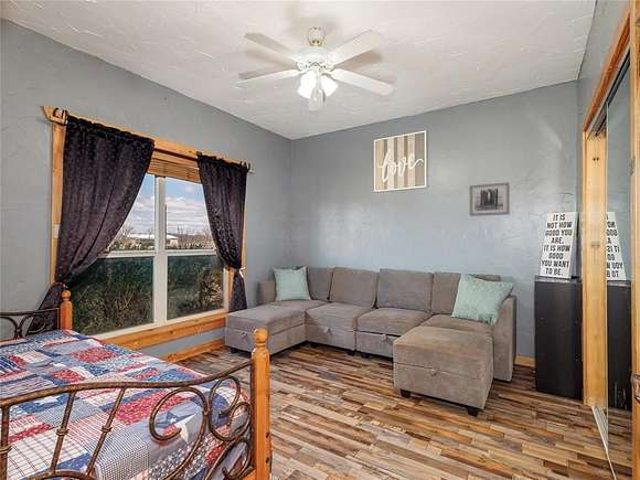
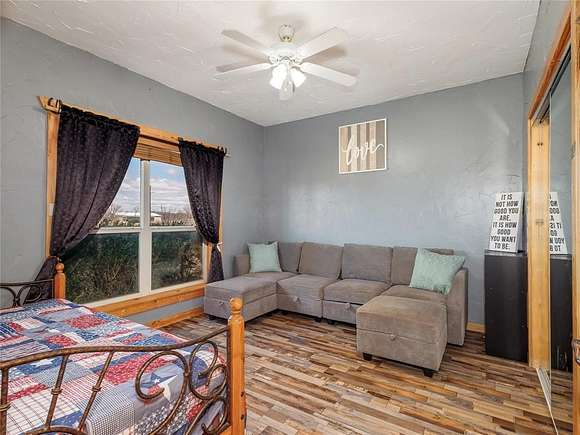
- wall art [469,181,511,217]
